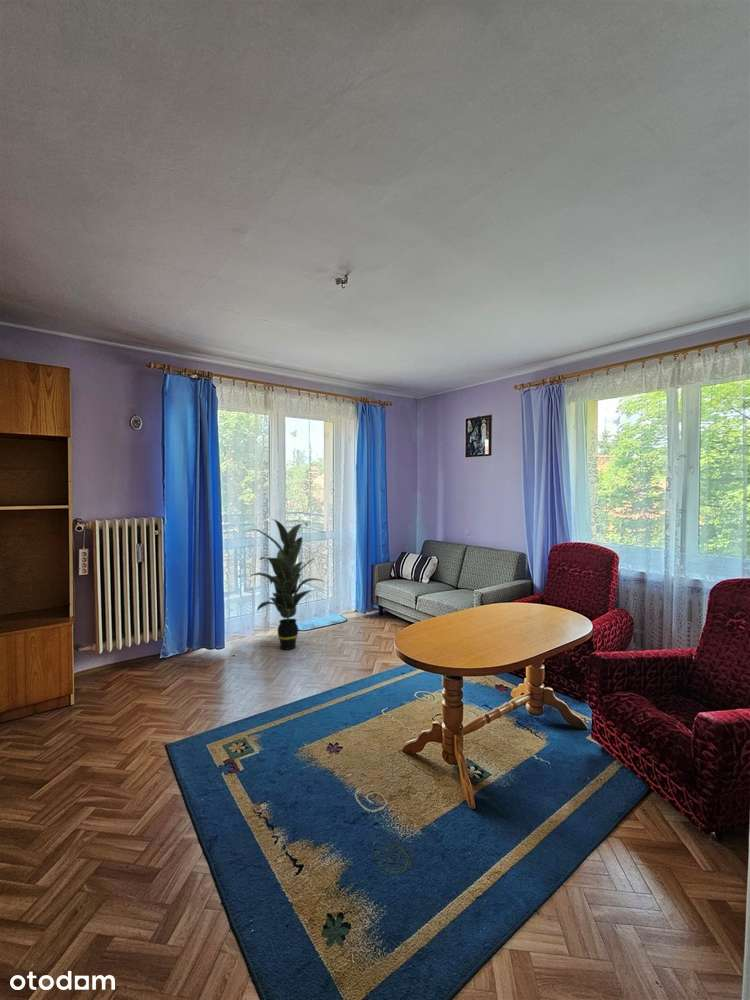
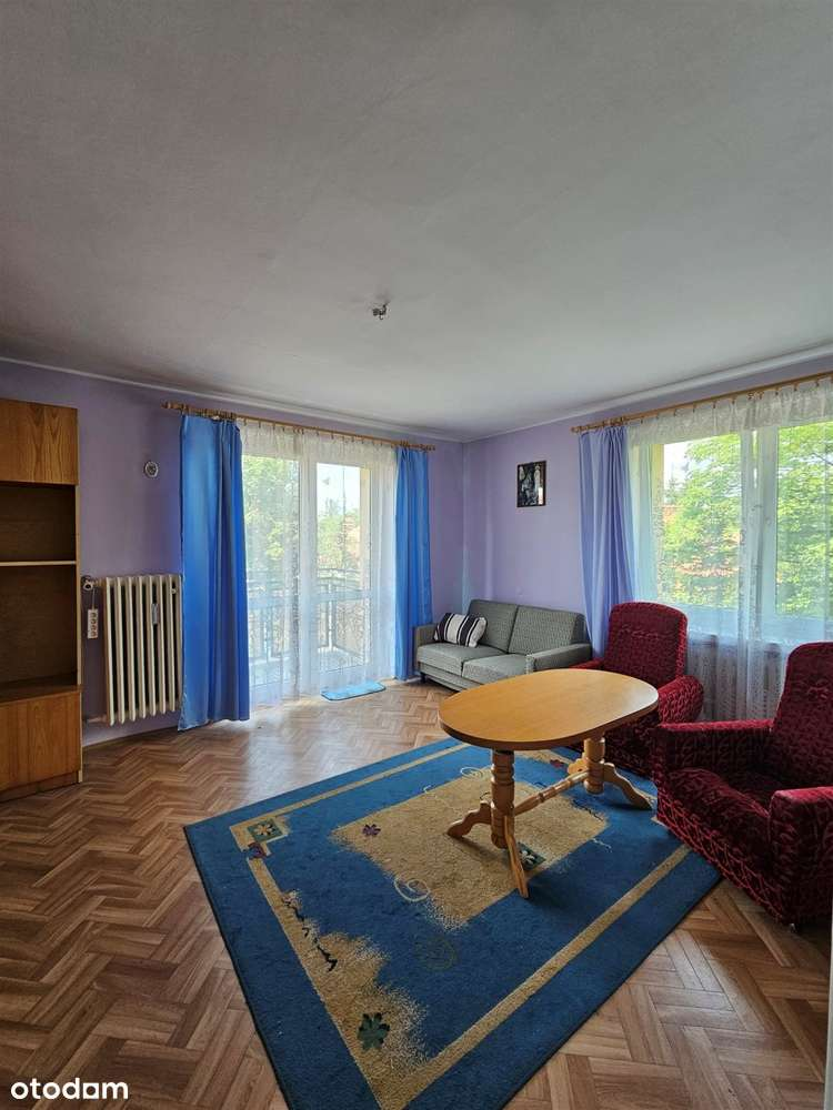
- indoor plant [248,517,327,651]
